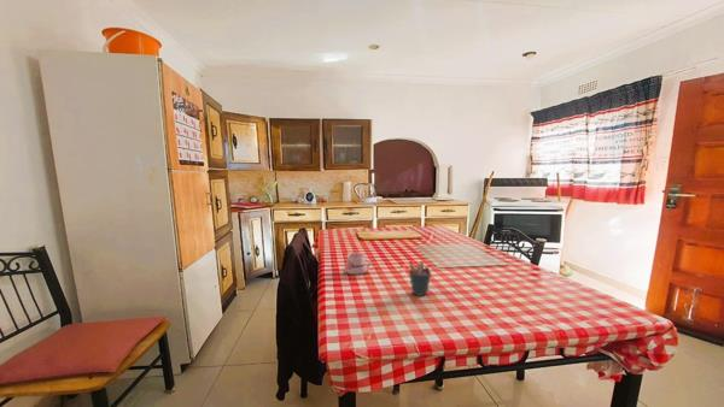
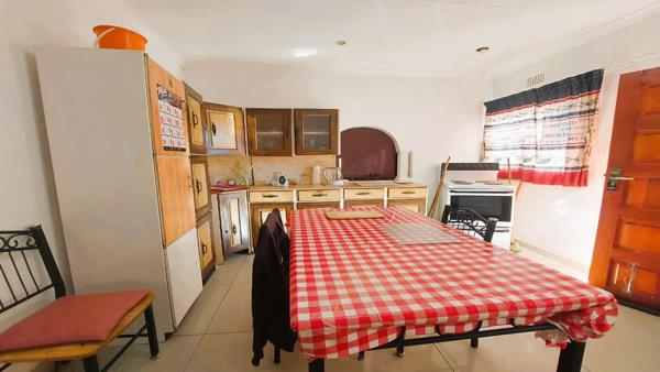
- pen holder [408,260,432,297]
- mug [343,252,372,276]
